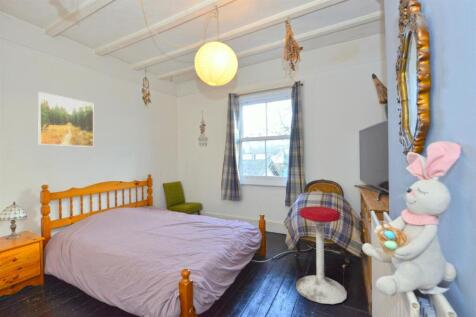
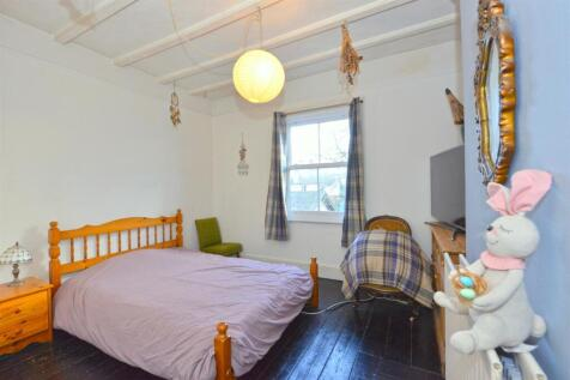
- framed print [37,91,95,148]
- stool [295,205,348,305]
